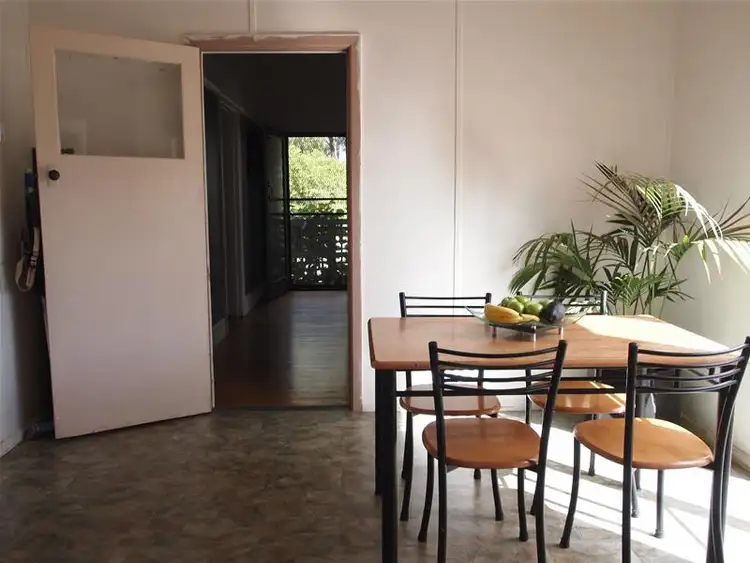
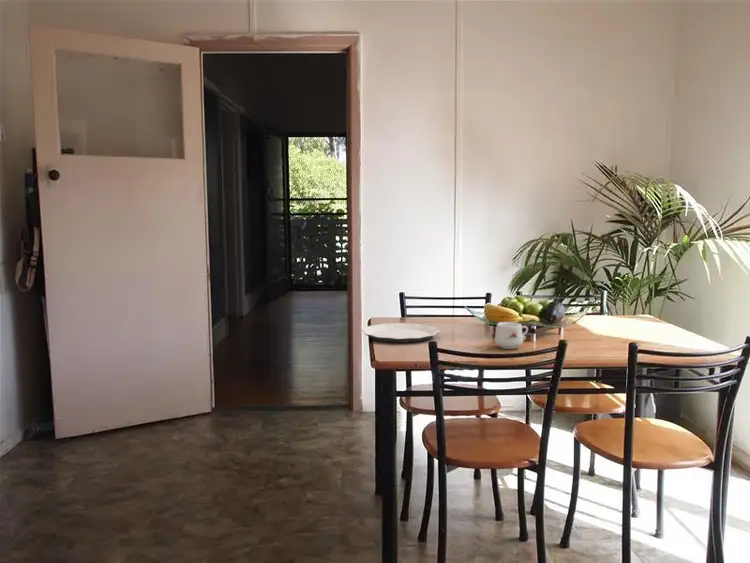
+ plate [361,322,441,343]
+ mug [494,321,529,350]
